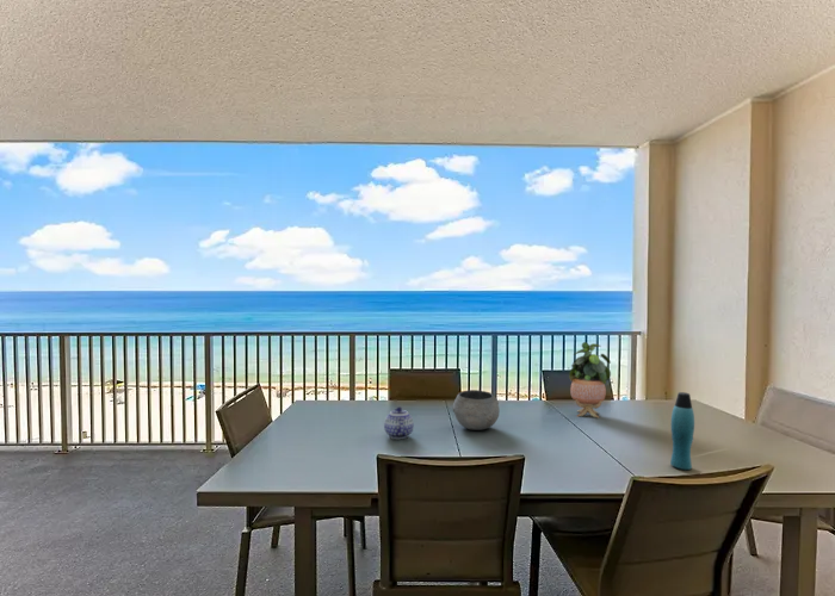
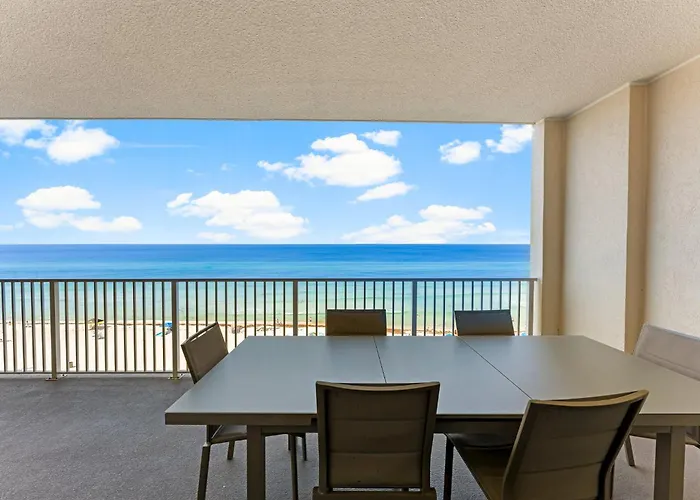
- potted plant [568,341,612,418]
- bottle [669,391,695,471]
- bowl [451,389,501,432]
- teapot [383,405,415,440]
